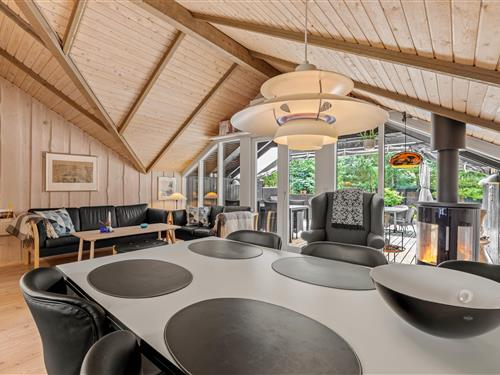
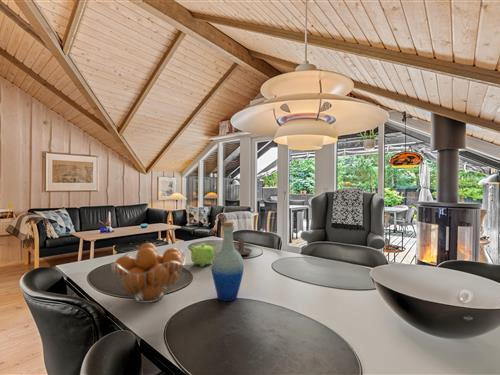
+ bottle [210,221,245,302]
+ fruit basket [110,242,186,304]
+ teapot [188,243,217,268]
+ candle holder [233,238,253,256]
